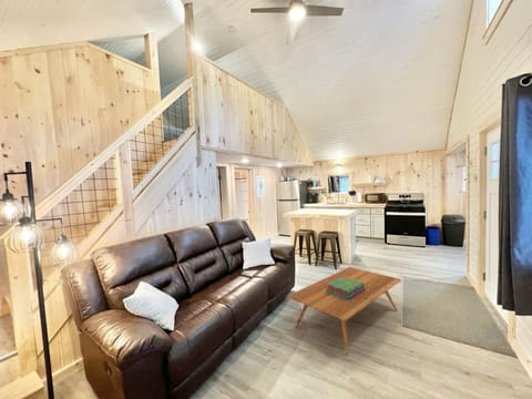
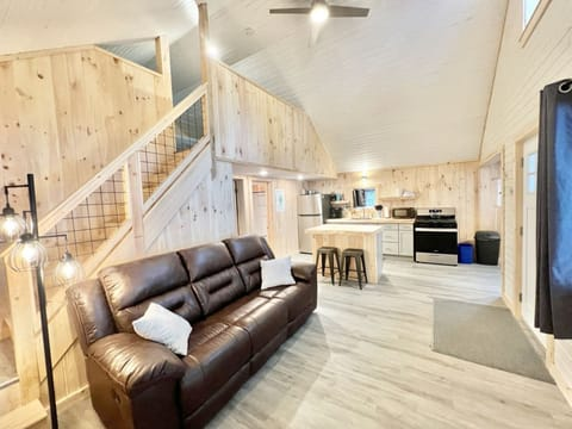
- coffee table [286,266,402,356]
- stack of books [326,277,366,300]
